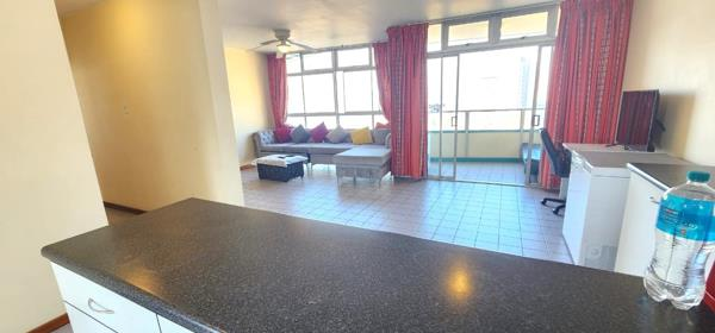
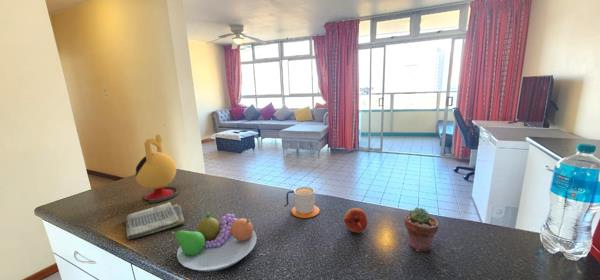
+ fruit [343,207,369,234]
+ mug [283,186,321,219]
+ kettle [135,133,180,204]
+ dish towel [125,201,186,241]
+ fruit bowl [169,211,258,272]
+ potted succulent [404,206,440,253]
